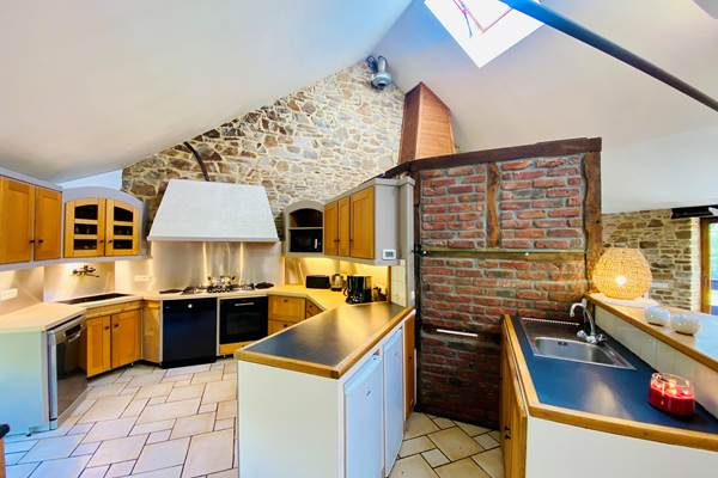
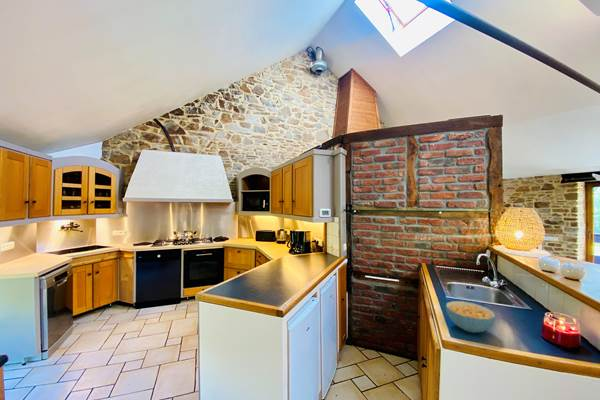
+ cereal bowl [445,300,496,334]
